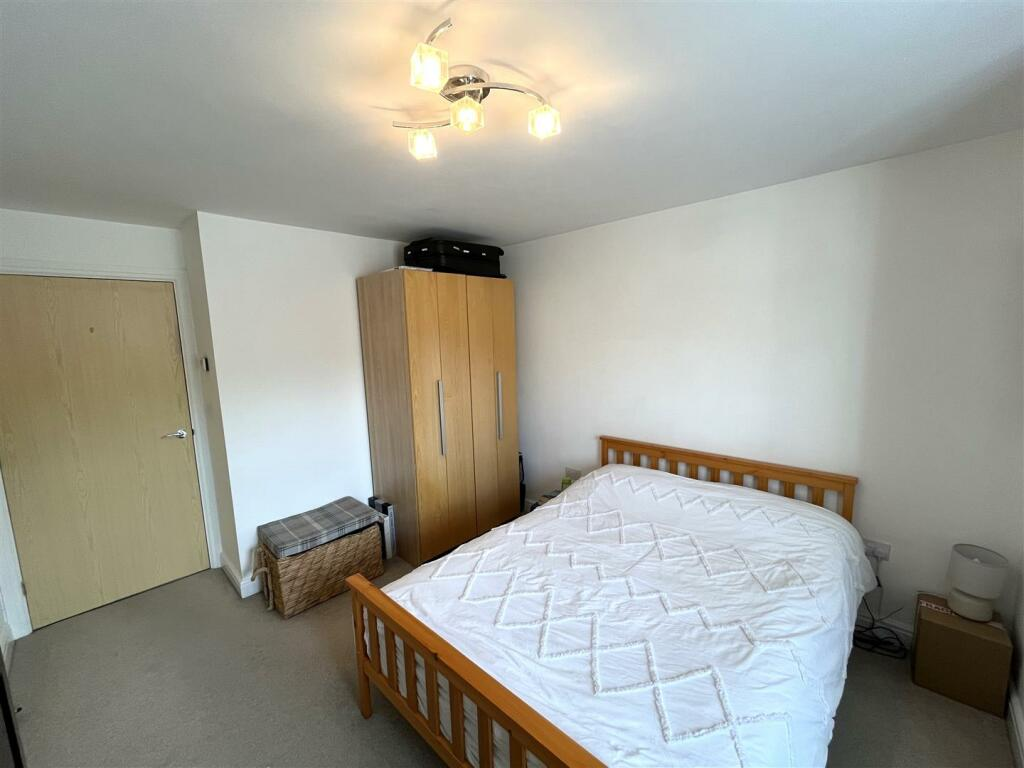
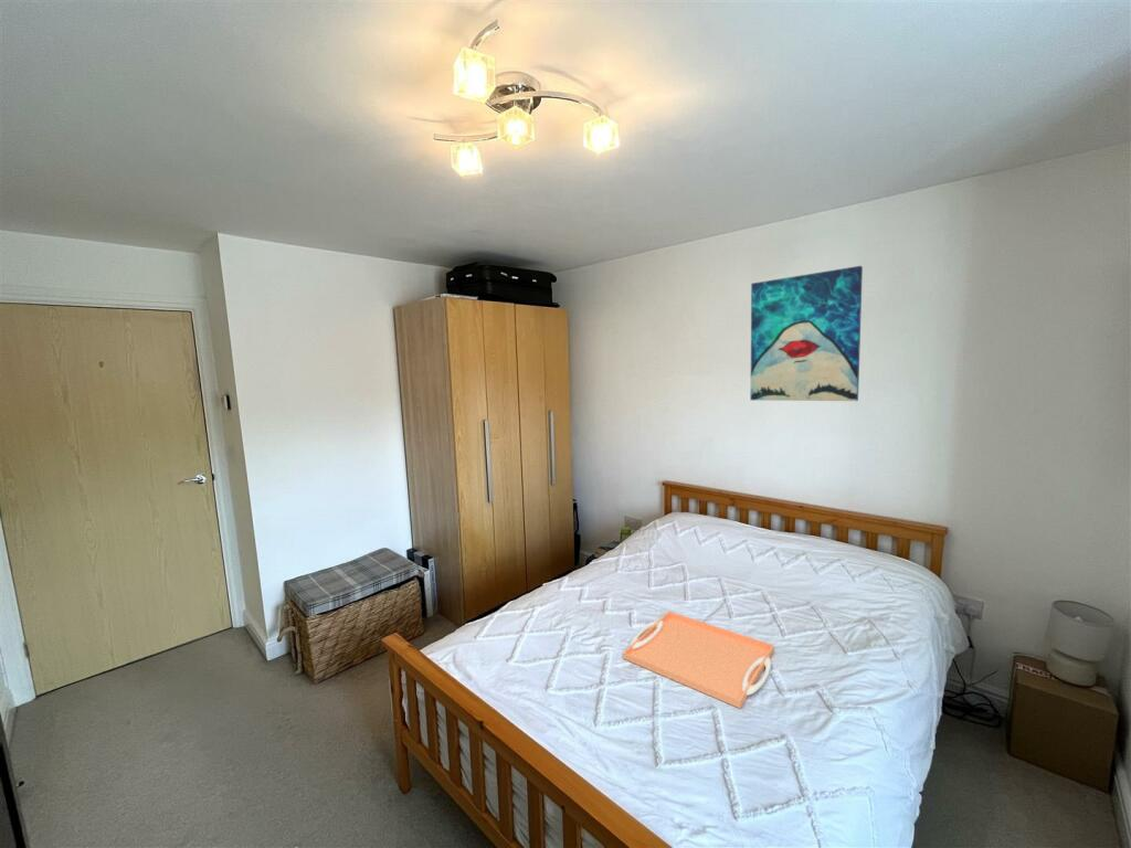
+ serving tray [622,610,775,709]
+ wall art [749,265,864,402]
